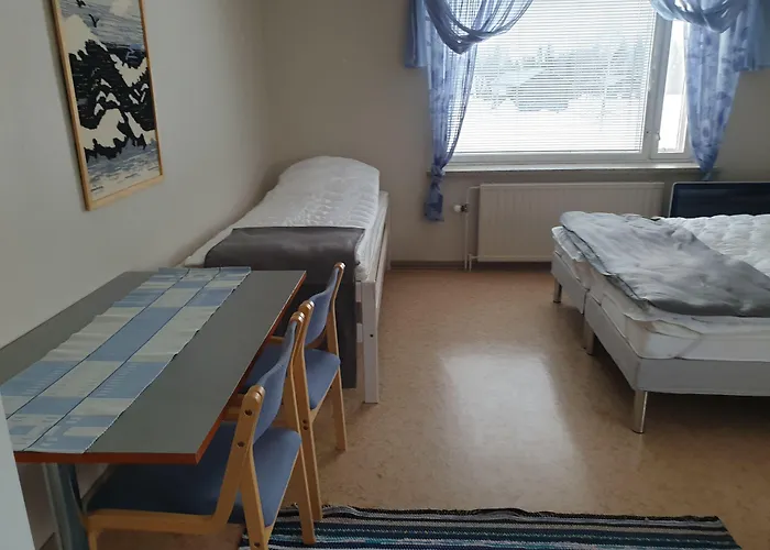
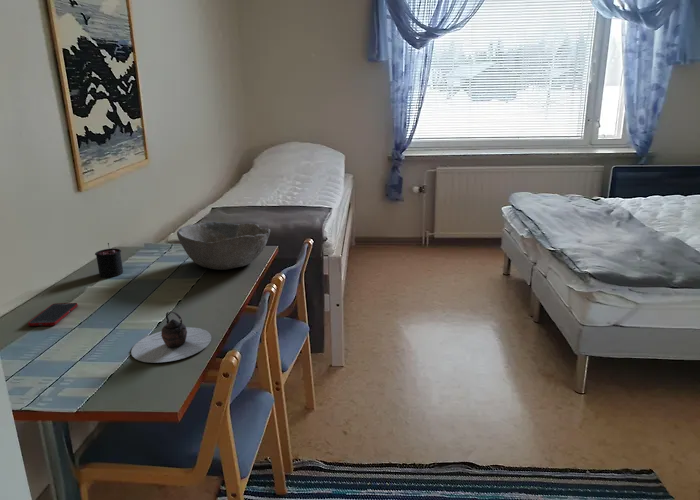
+ bowl [176,221,271,271]
+ cell phone [27,302,79,327]
+ teapot [130,311,212,364]
+ candle [94,242,124,278]
